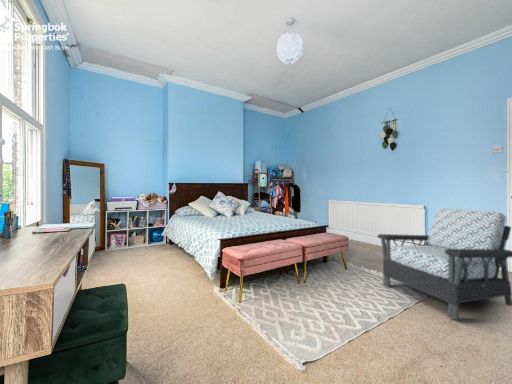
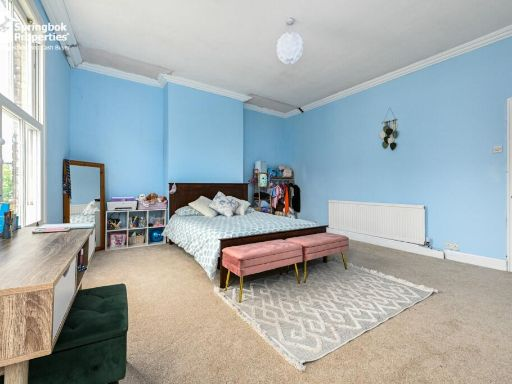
- armchair [377,207,512,321]
